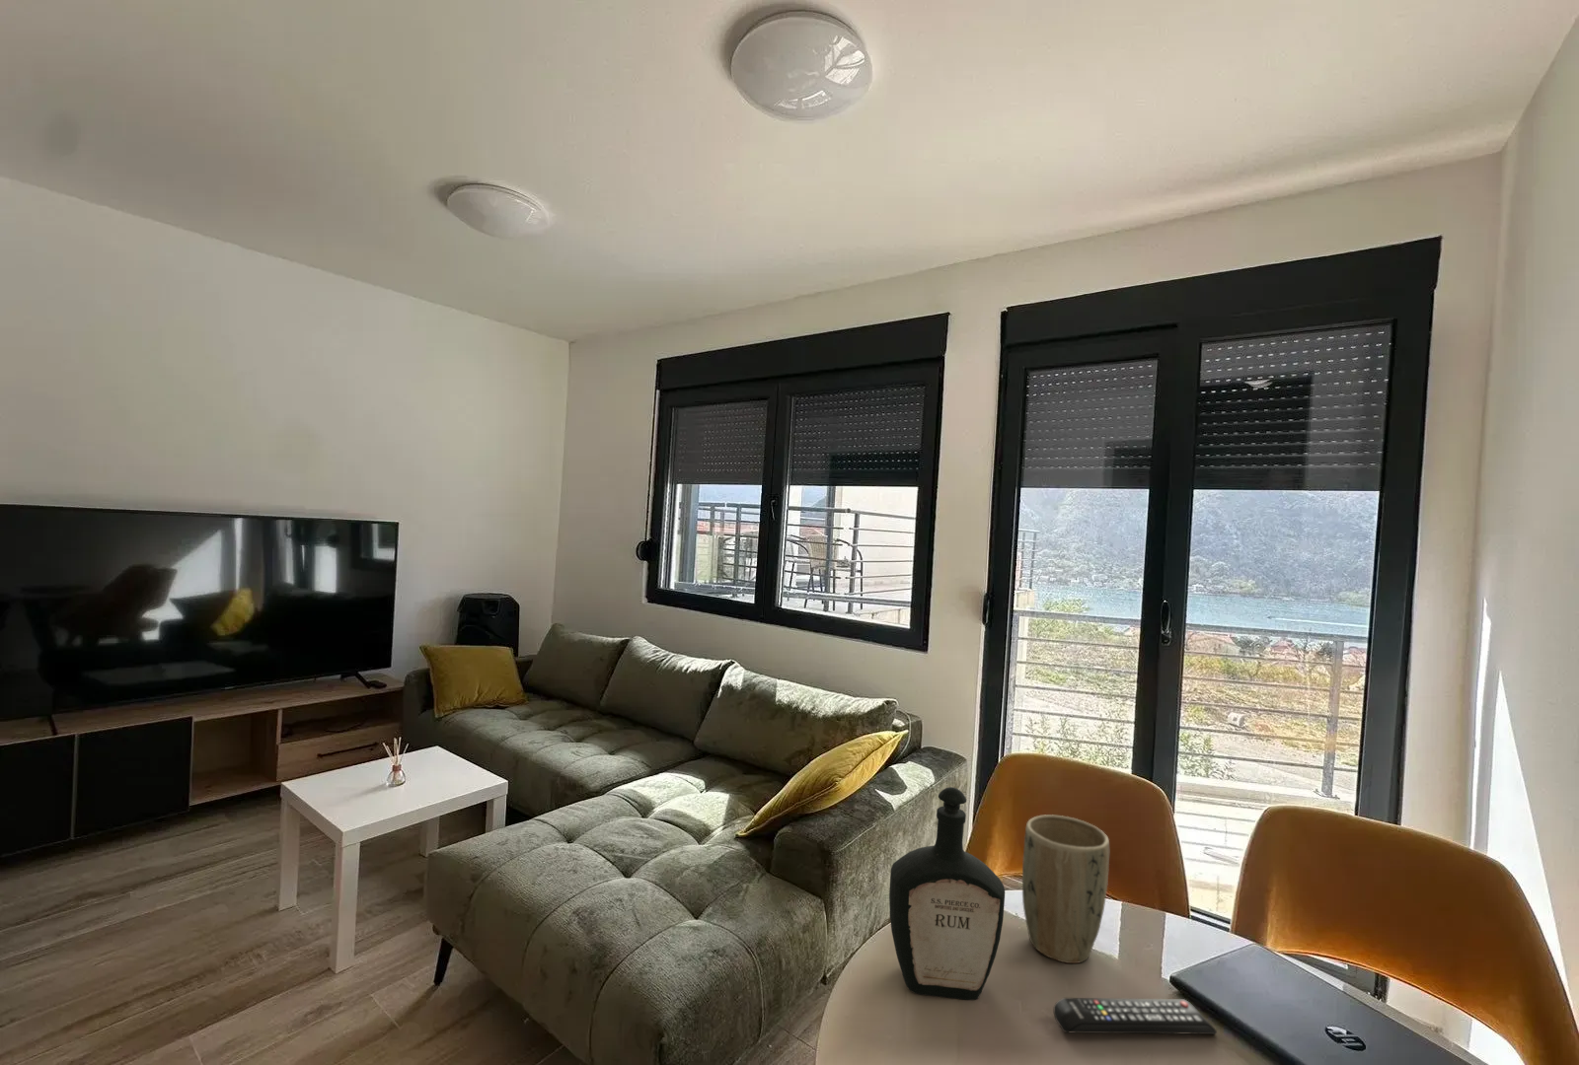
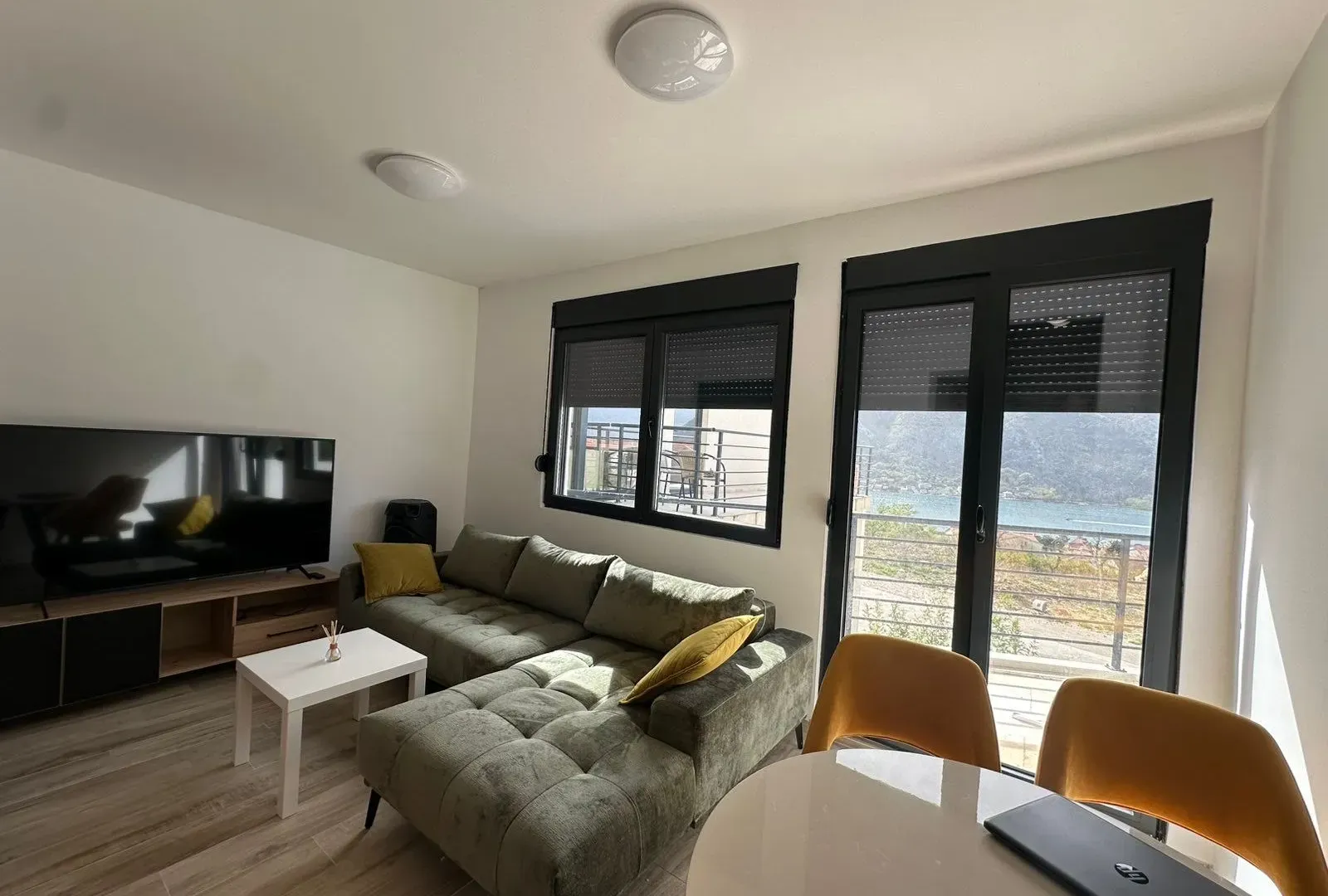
- plant pot [1021,813,1111,964]
- remote control [1053,997,1218,1035]
- bottle [888,786,1006,1001]
